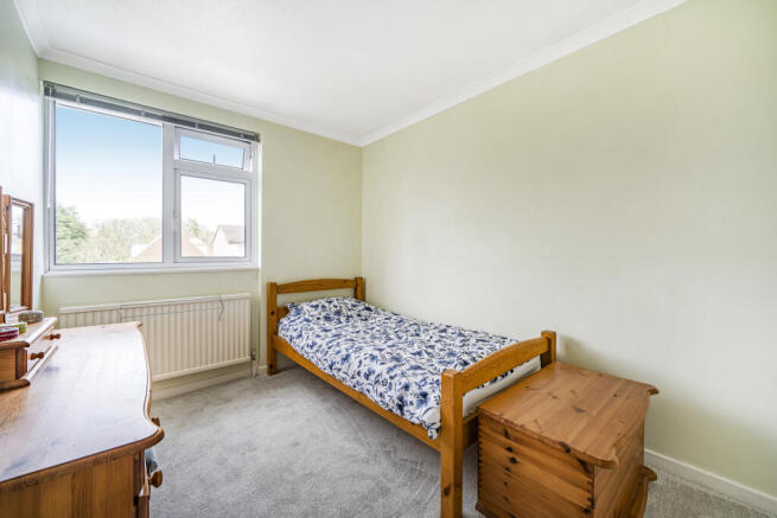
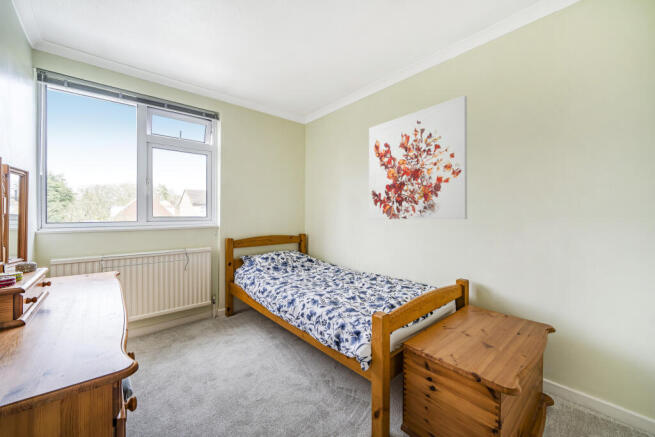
+ wall art [368,94,468,220]
